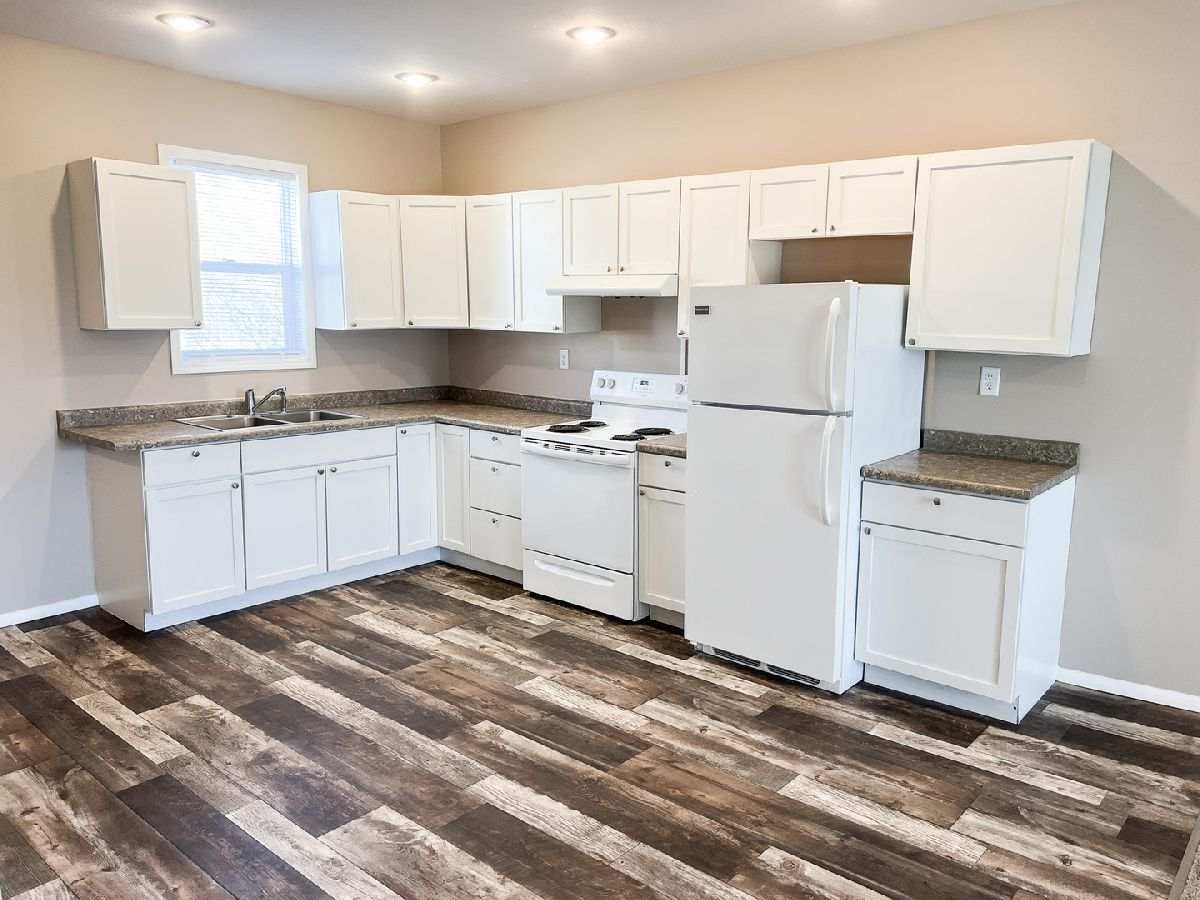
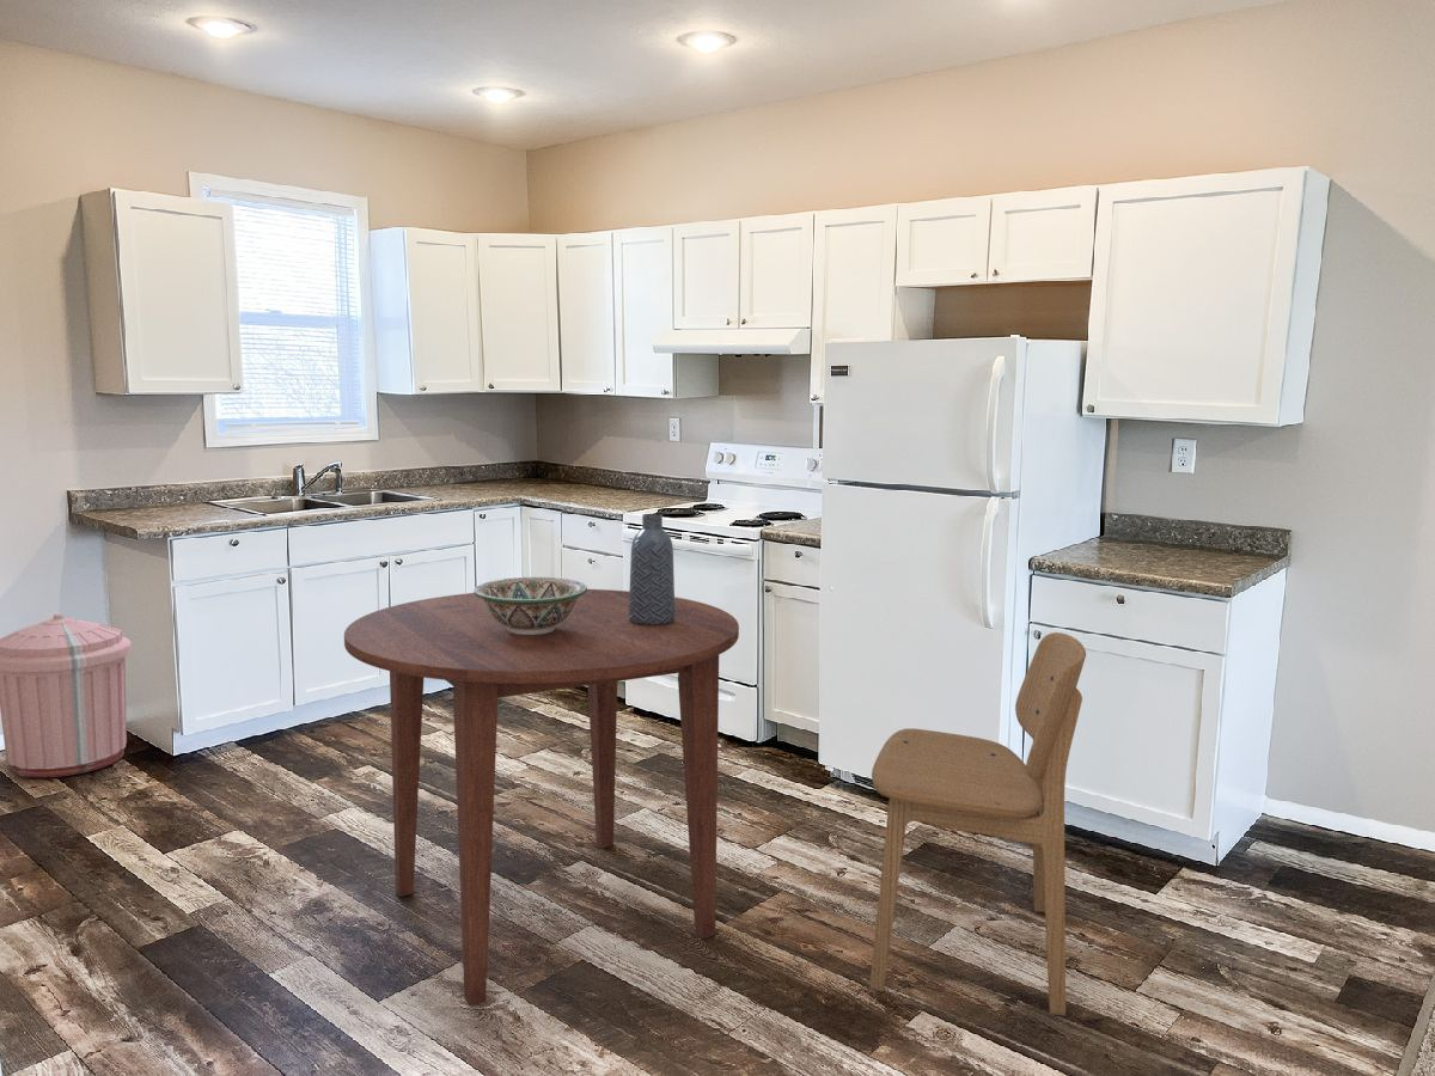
+ dining chair [868,631,1087,1017]
+ dining table [343,588,740,1007]
+ vase [628,513,676,625]
+ decorative bowl [472,576,588,635]
+ trash can [0,612,133,778]
